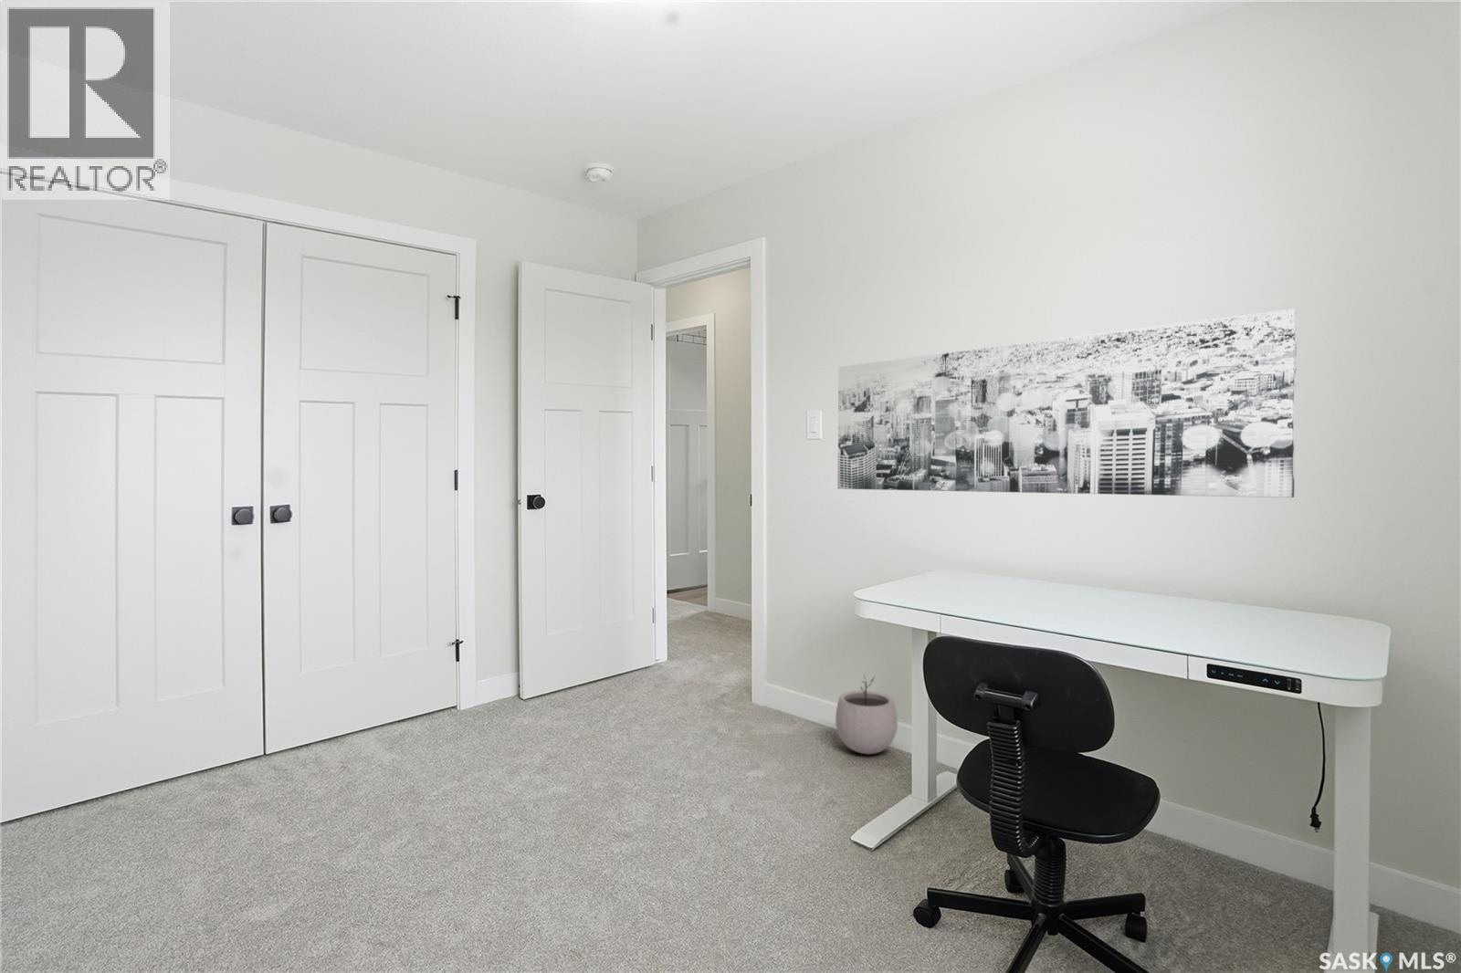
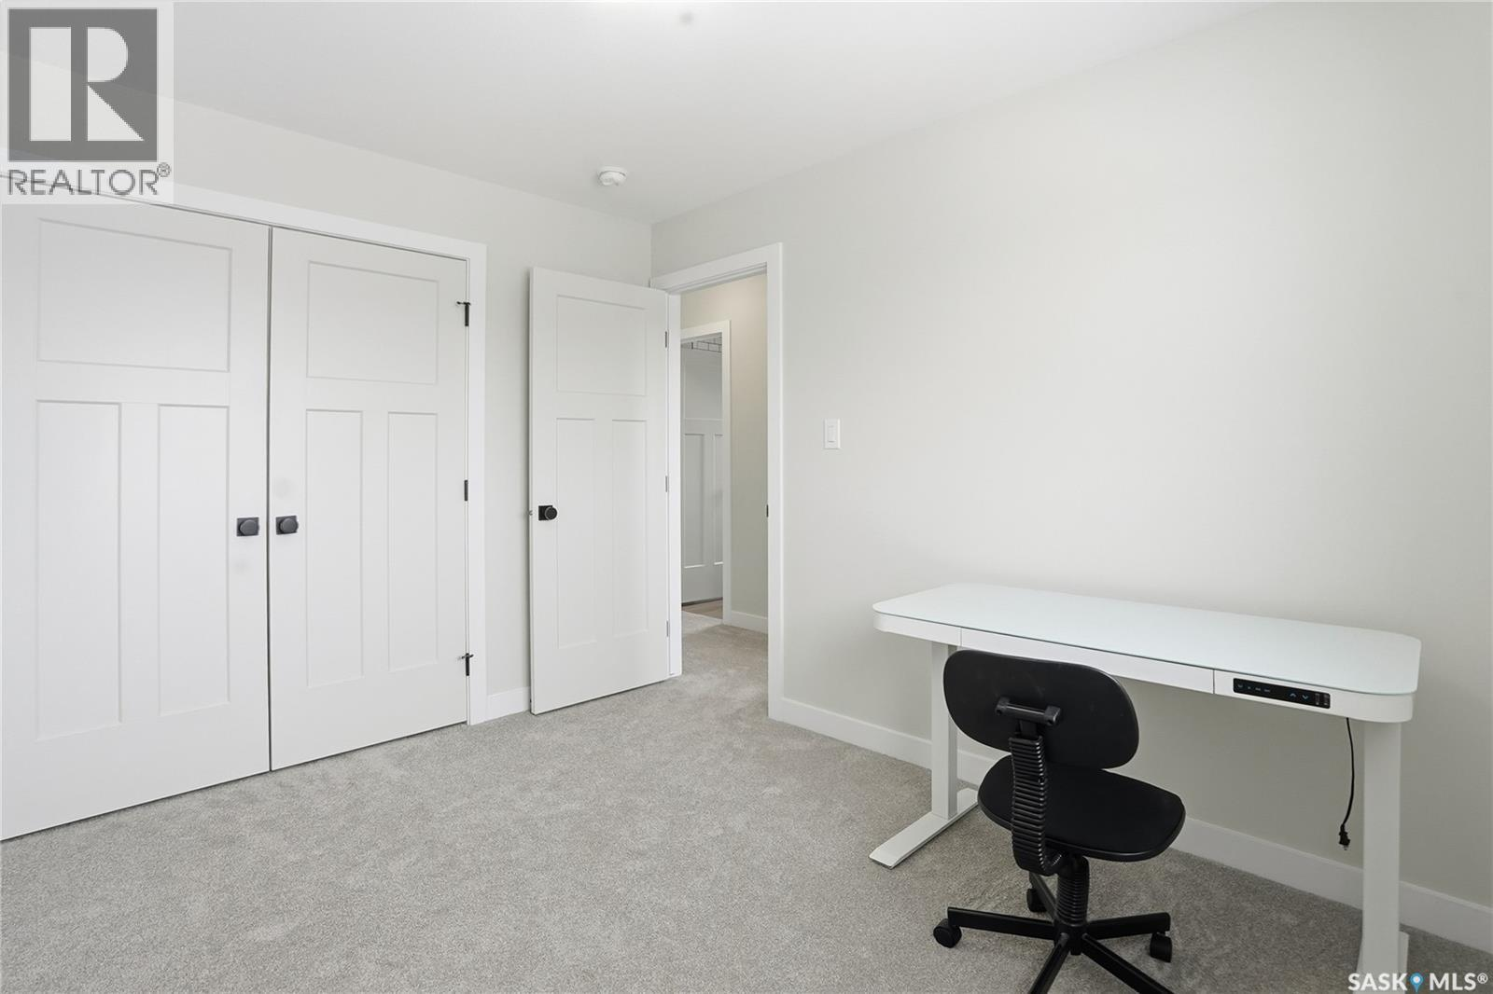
- plant pot [834,673,898,755]
- wall art [836,307,1298,498]
